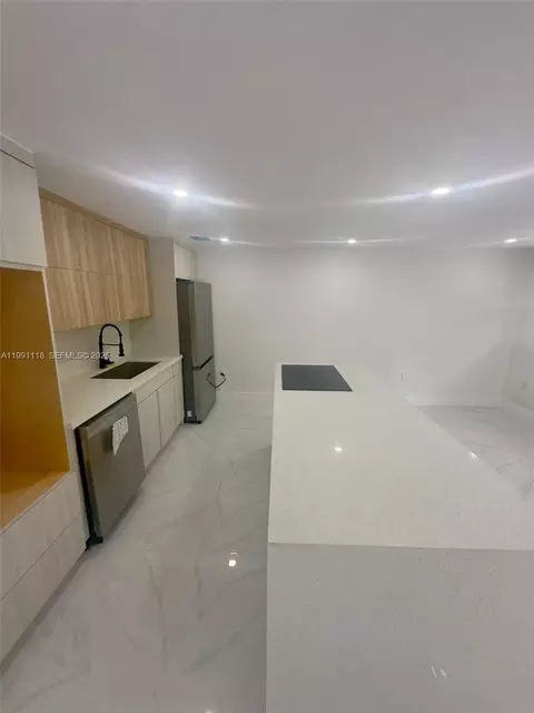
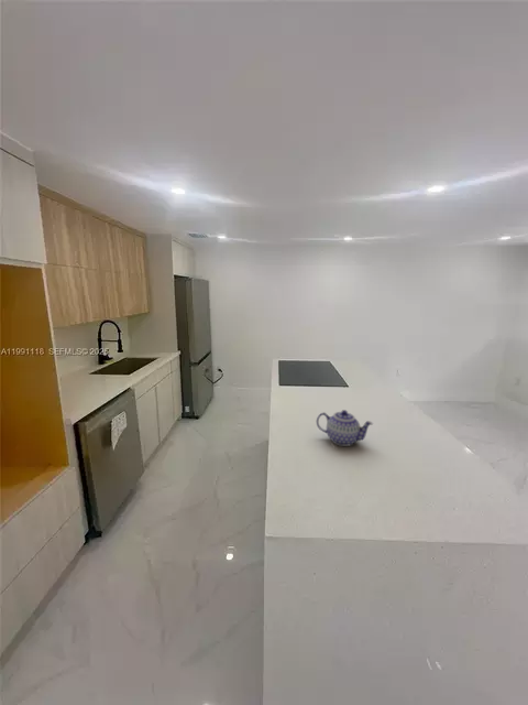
+ teapot [316,409,374,447]
